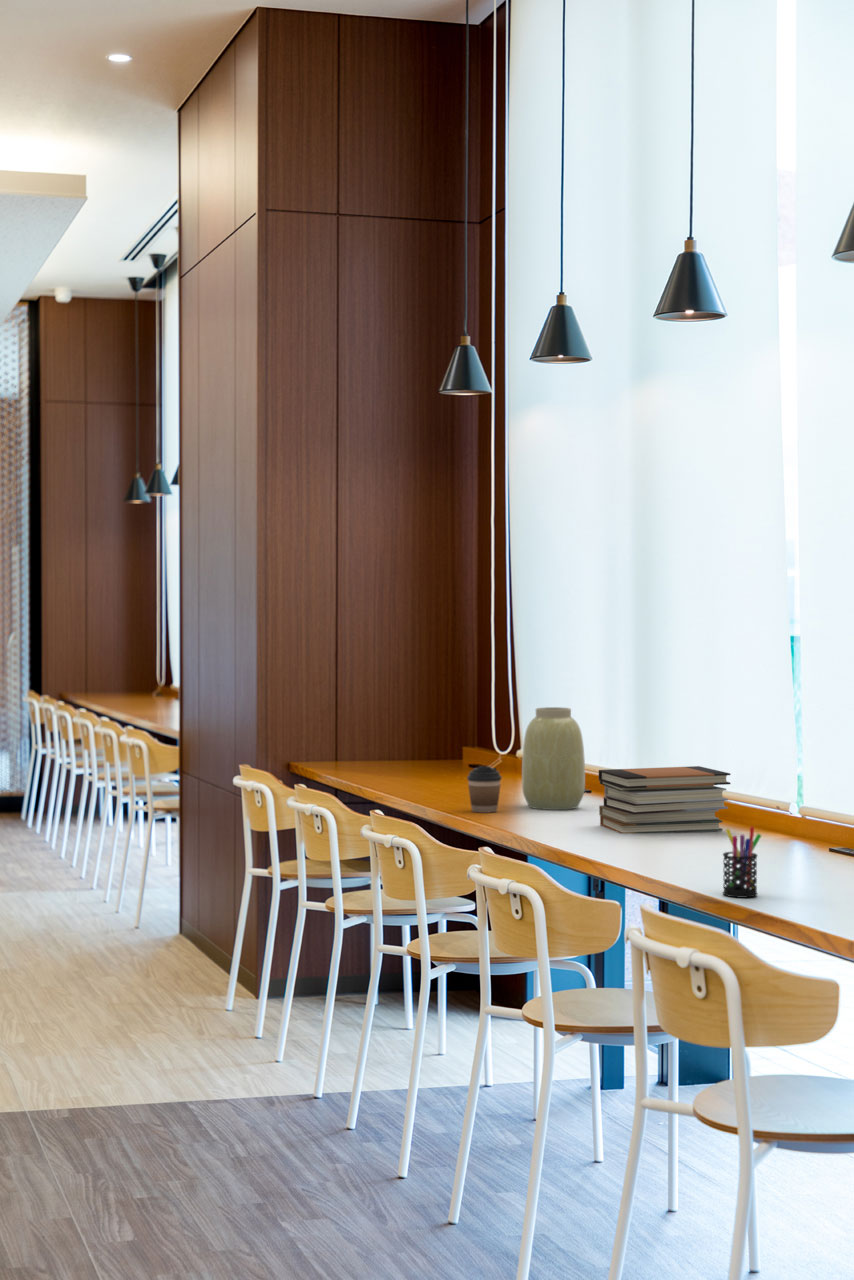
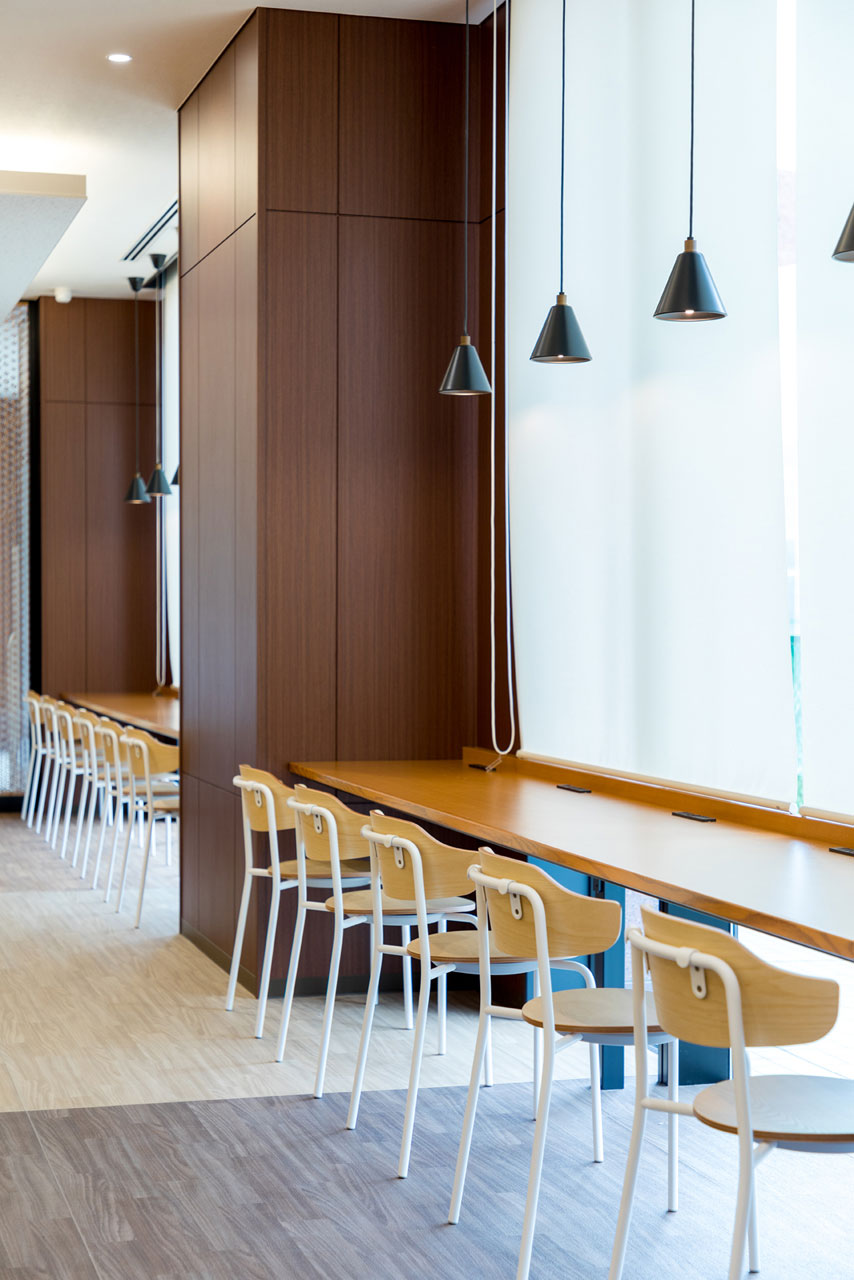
- coffee cup [466,765,503,814]
- pen holder [722,826,762,899]
- vase [521,706,586,811]
- book stack [598,765,732,834]
